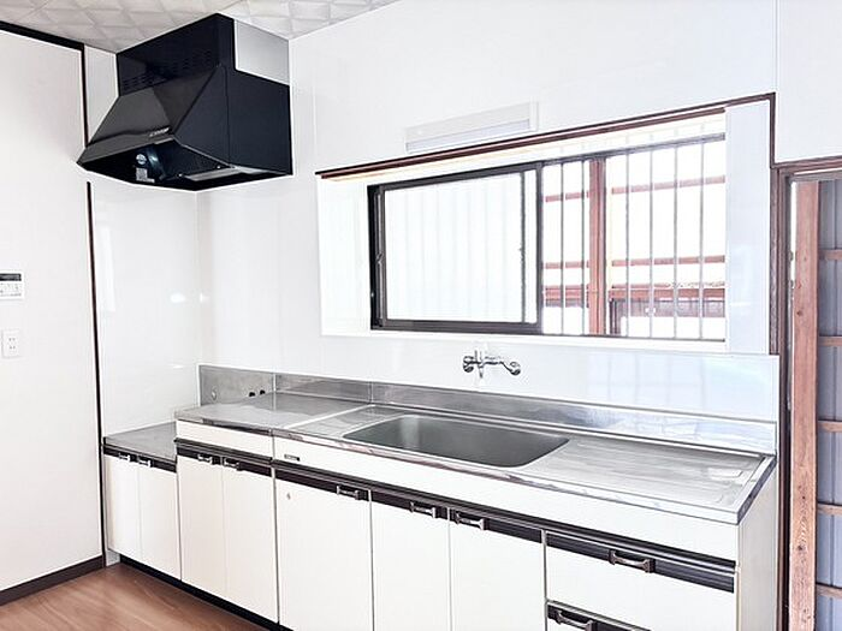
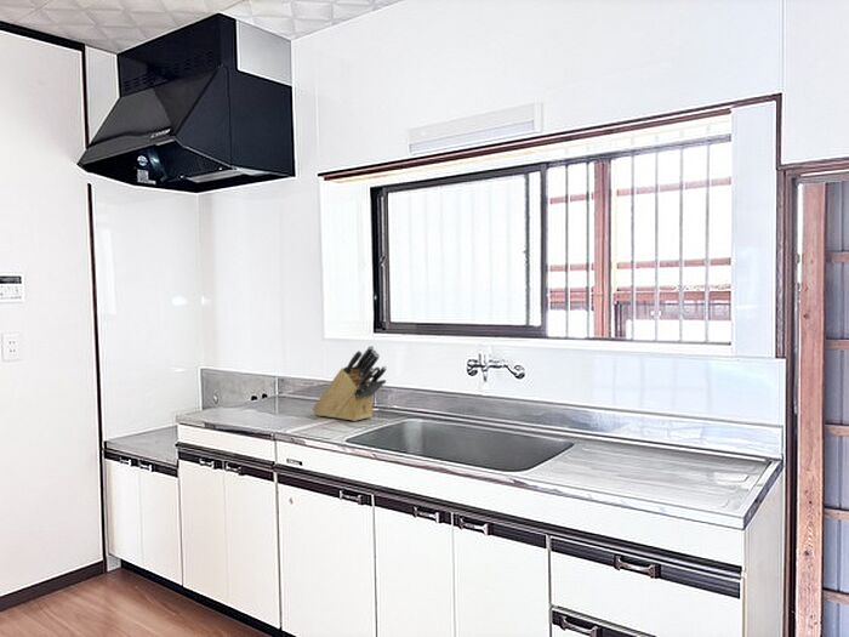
+ knife block [312,345,388,422]
